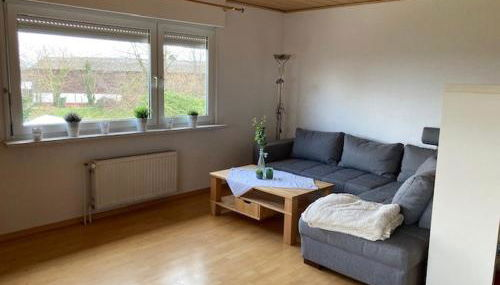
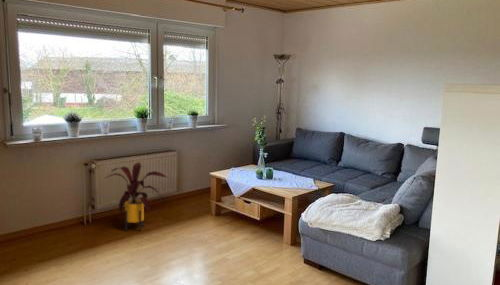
+ house plant [104,161,169,232]
